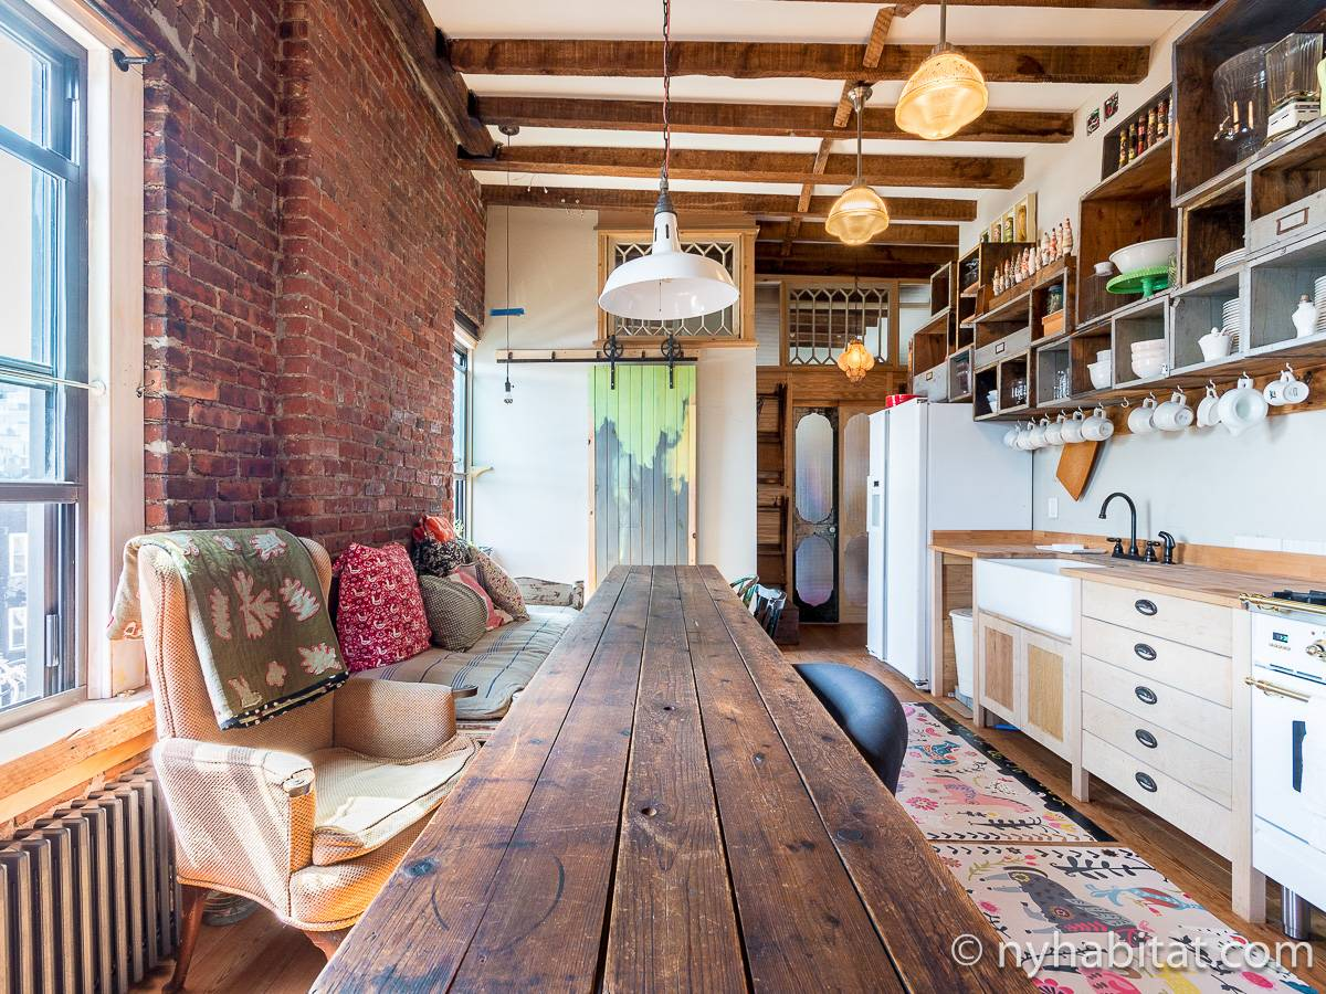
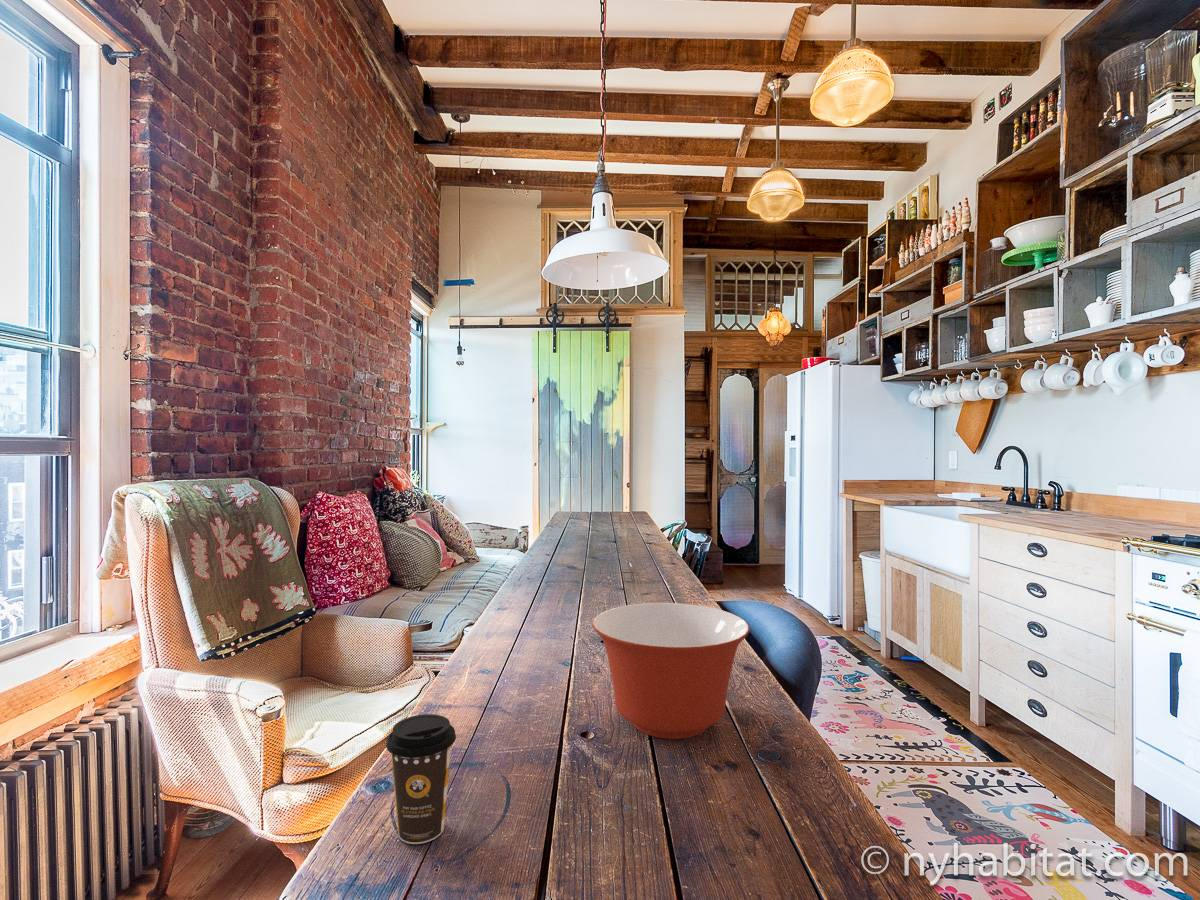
+ coffee cup [385,713,457,845]
+ mixing bowl [591,602,750,740]
